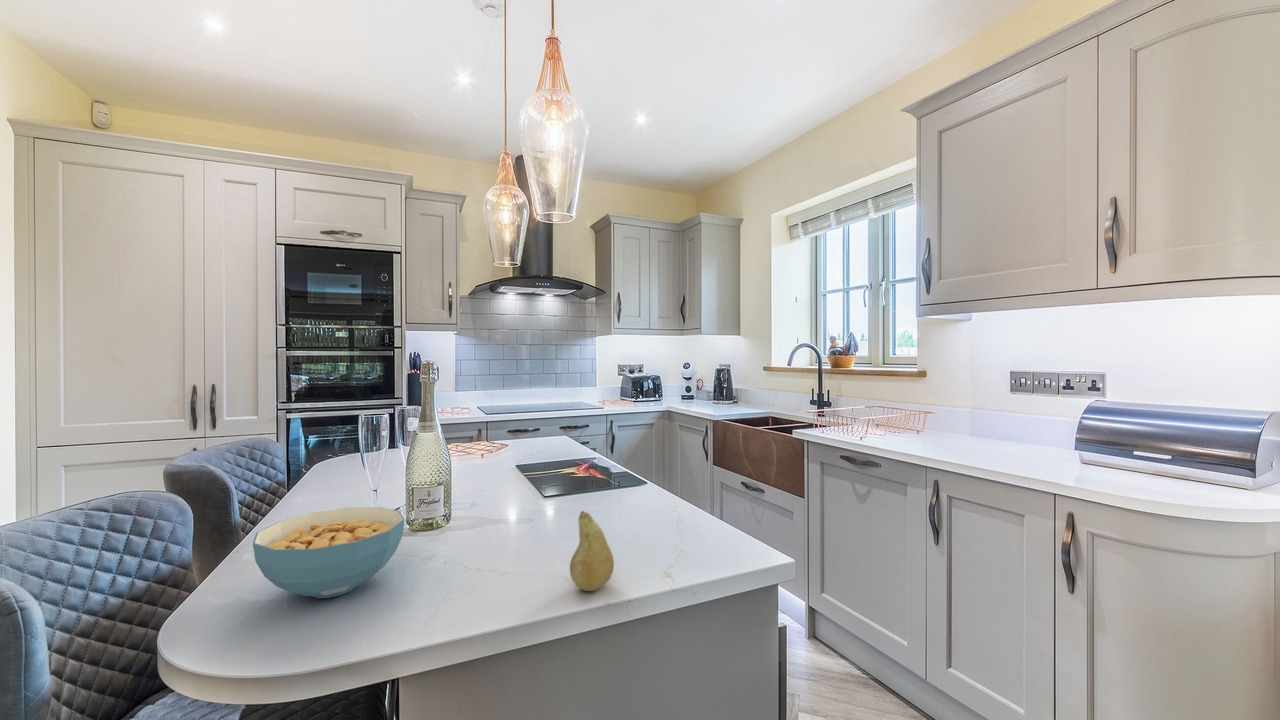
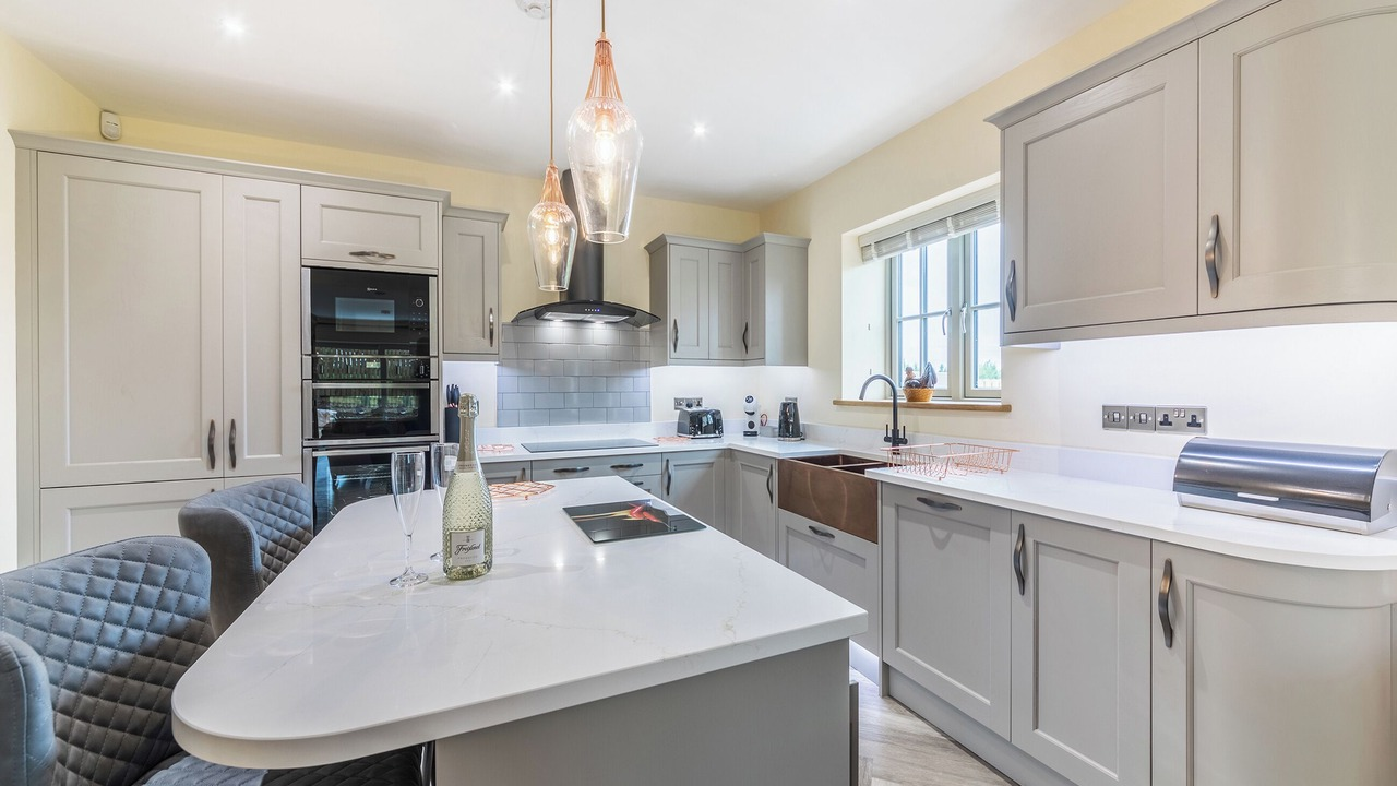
- cereal bowl [252,506,406,599]
- fruit [569,510,615,592]
